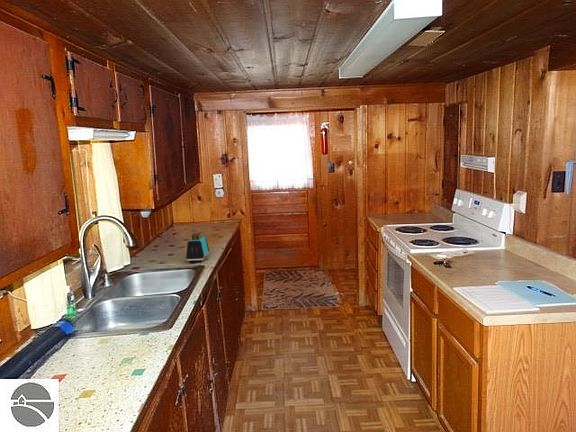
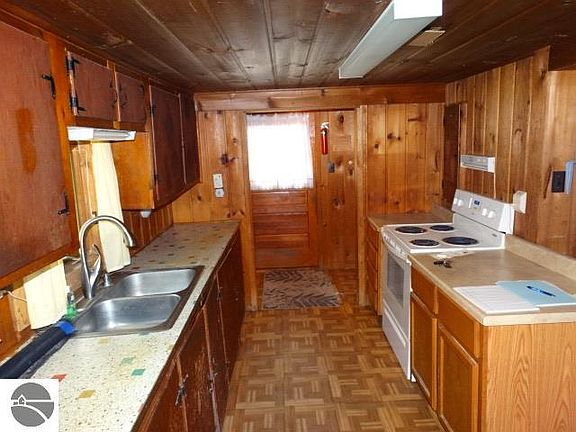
- toaster [185,232,210,264]
